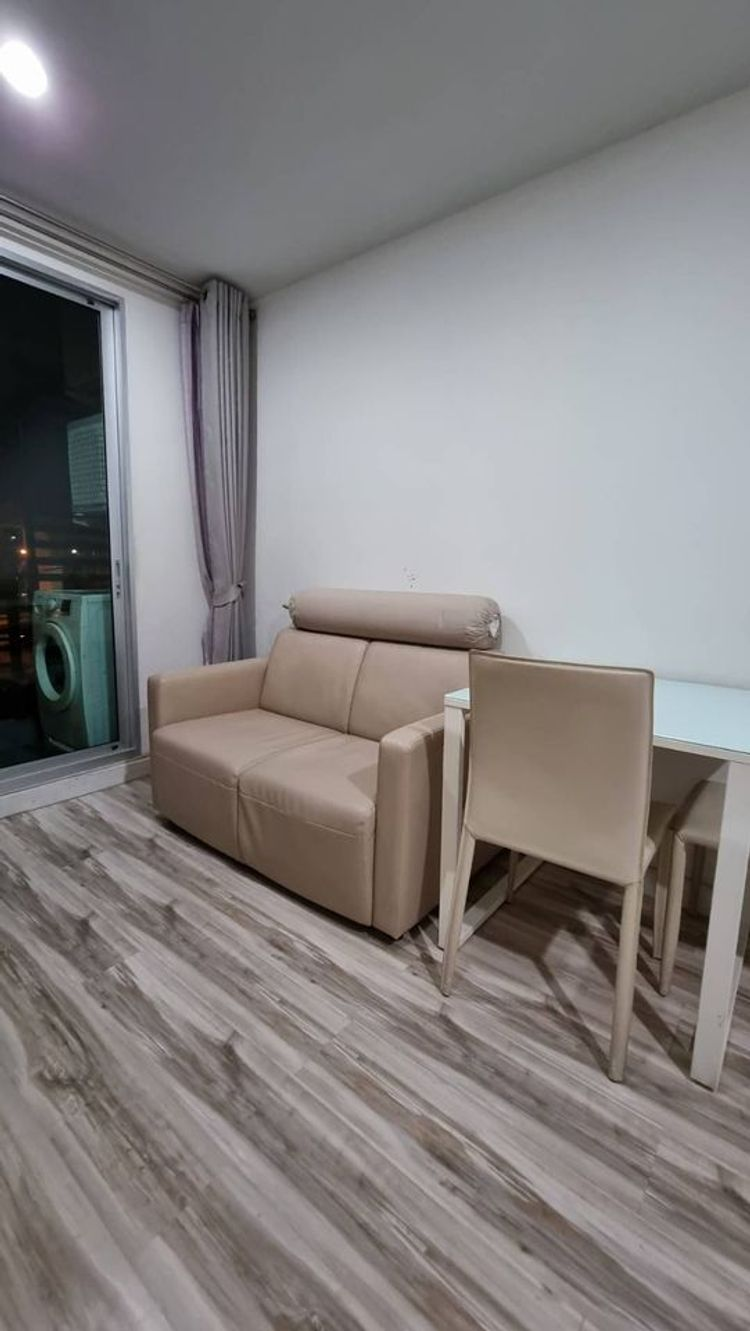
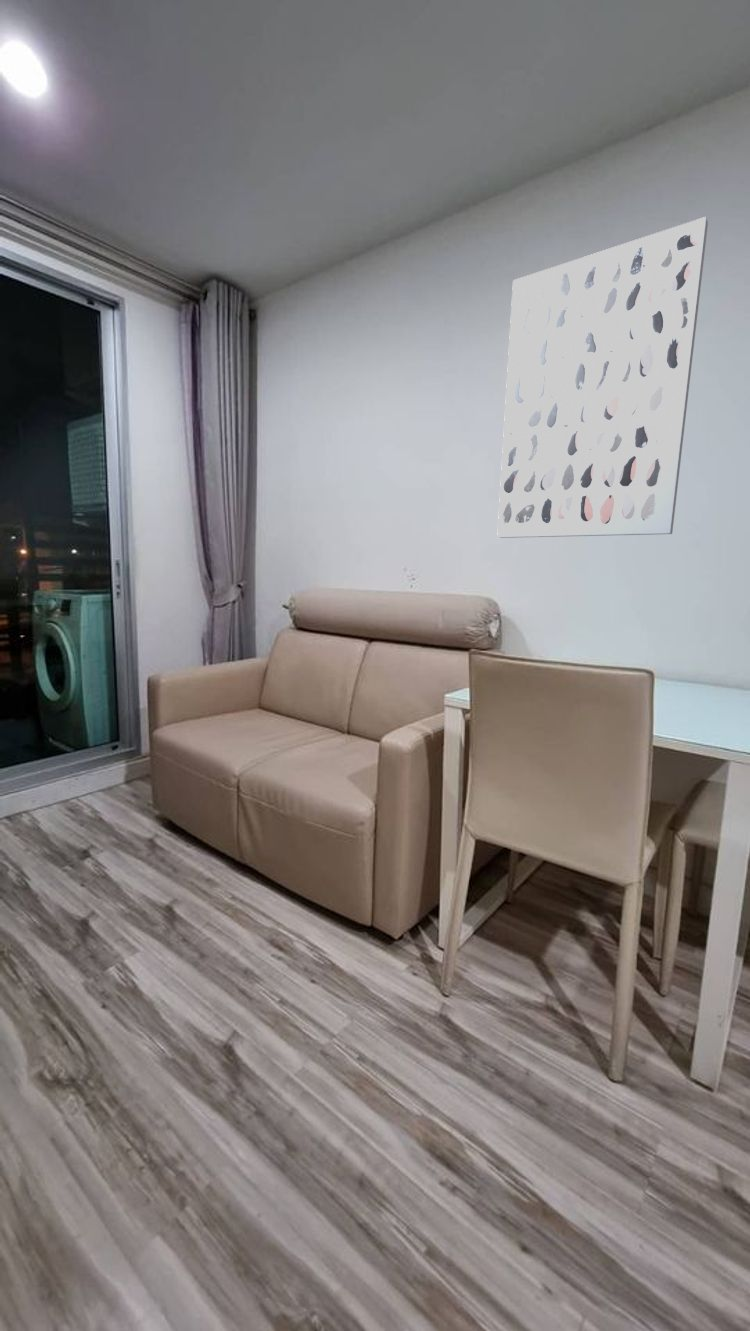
+ wall art [496,216,709,539]
